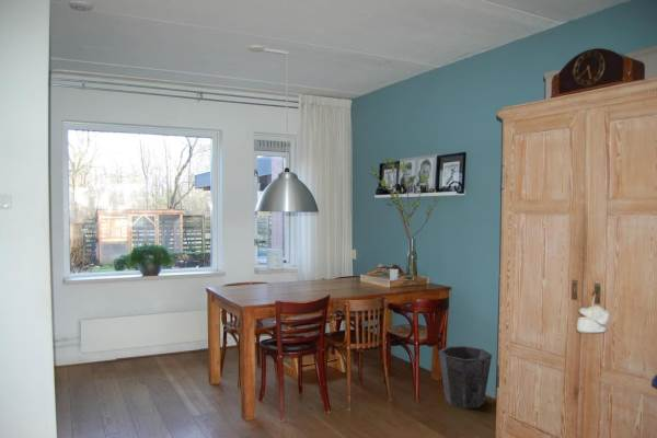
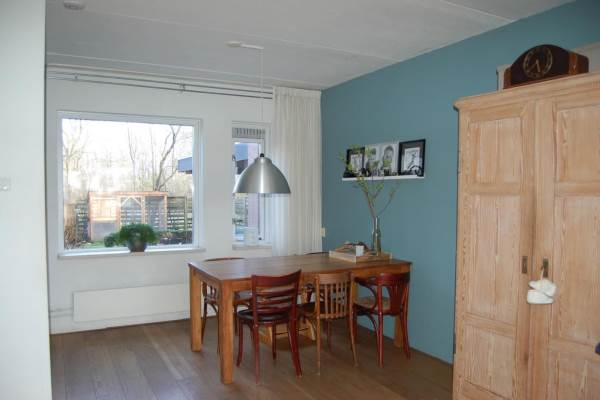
- waste bin [438,345,493,410]
